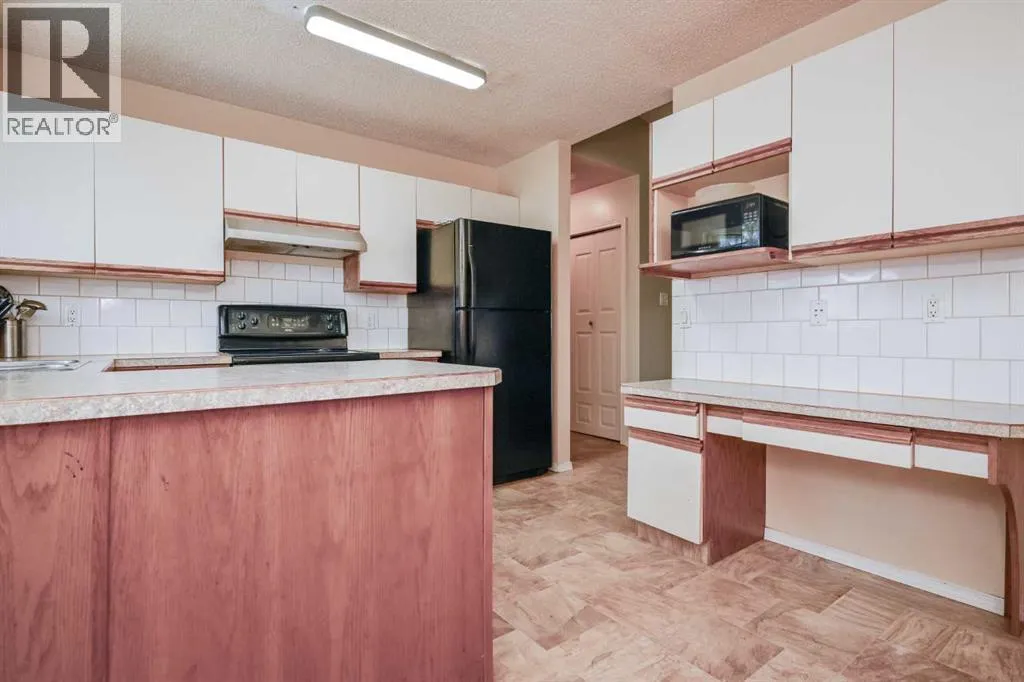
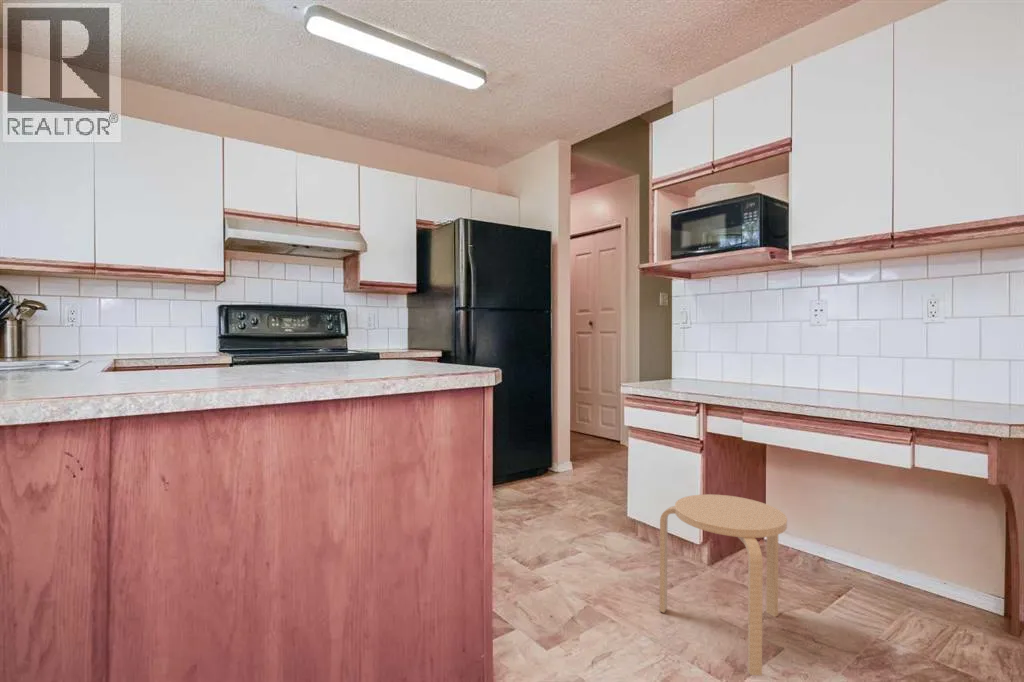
+ stool [659,493,788,676]
